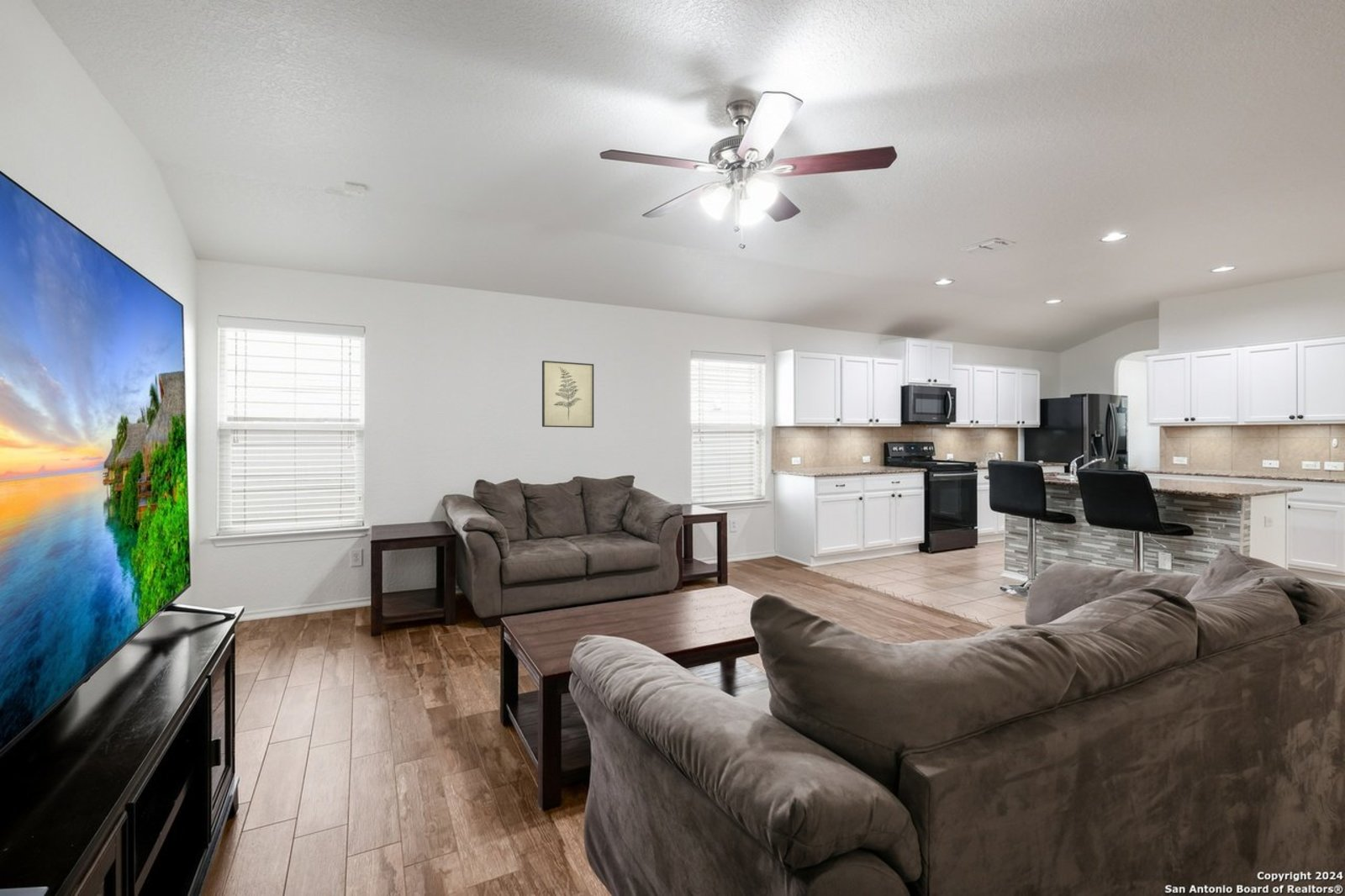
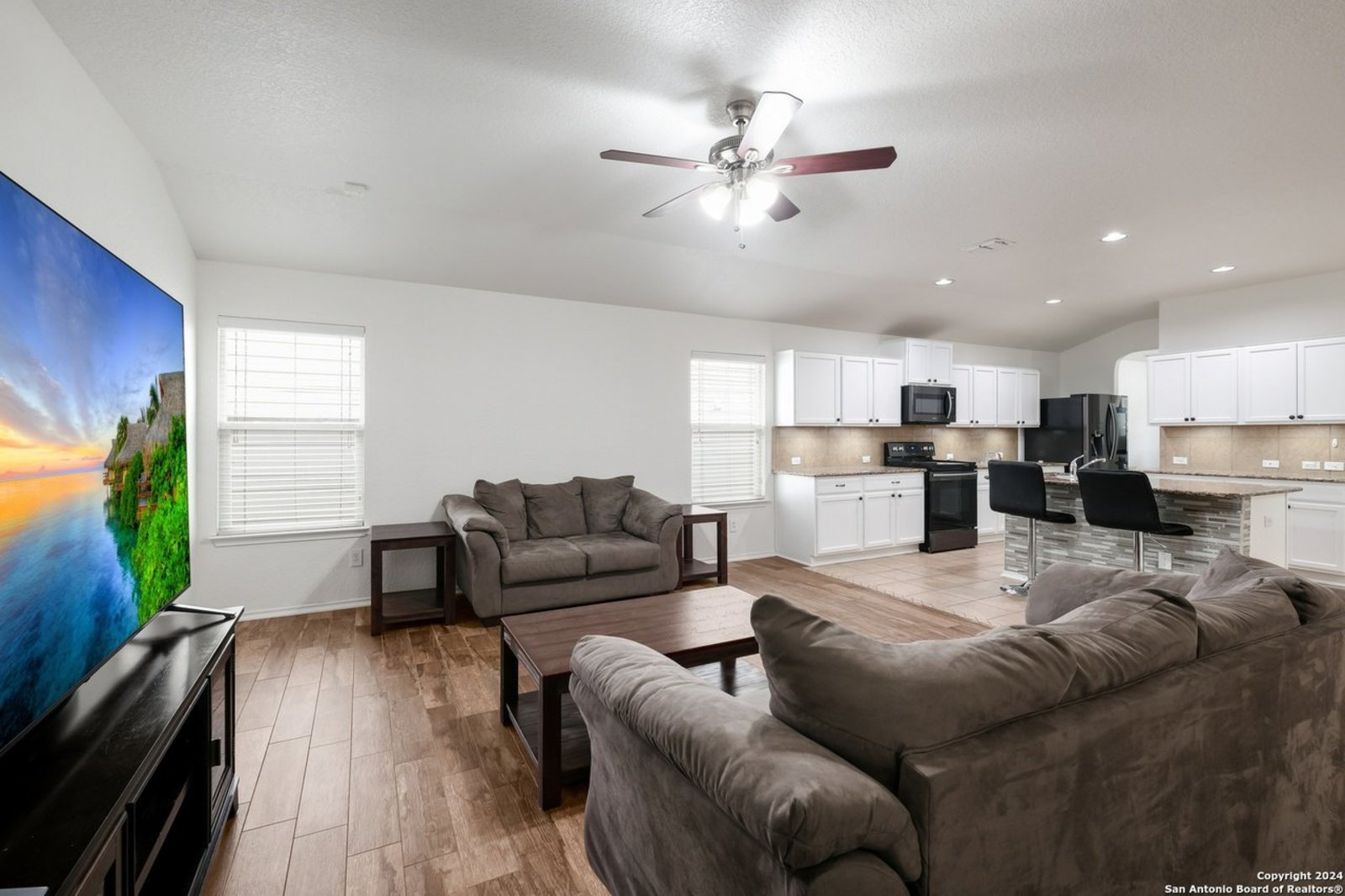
- wall art [541,360,594,429]
